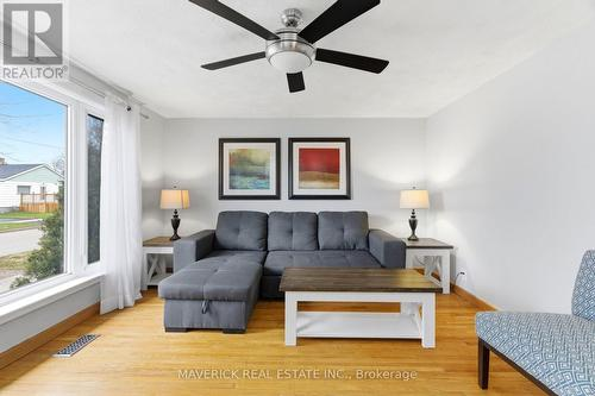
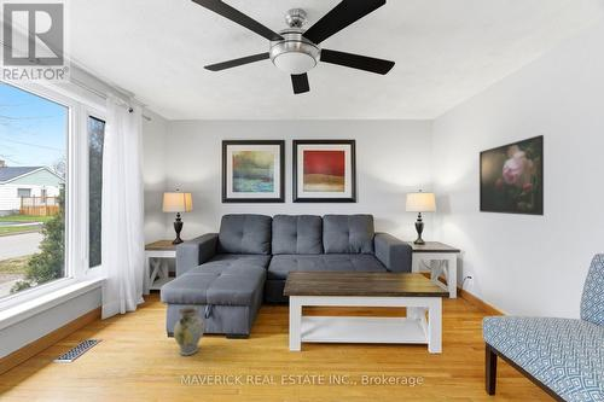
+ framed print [478,134,545,216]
+ ceramic jug [173,305,205,356]
